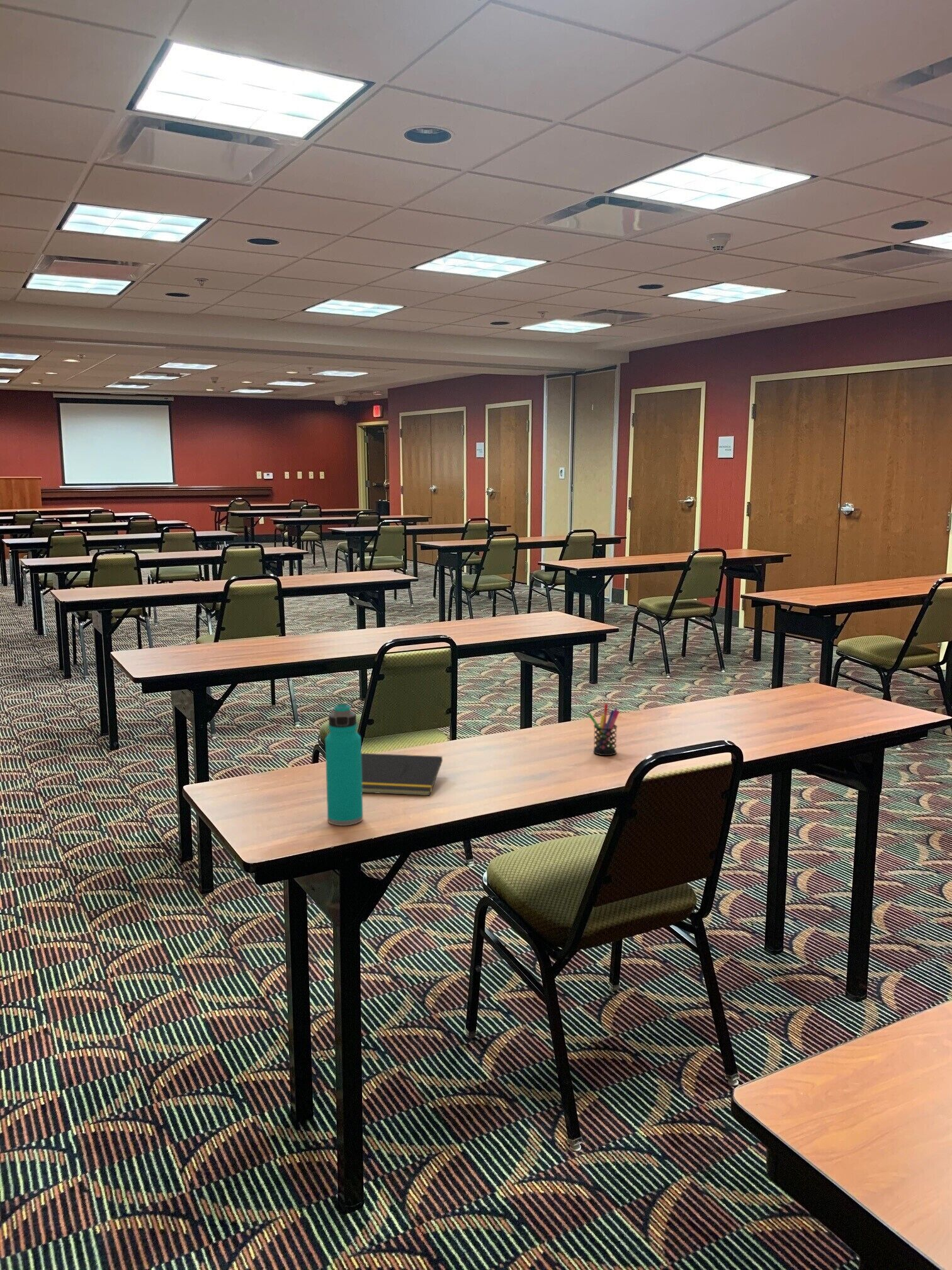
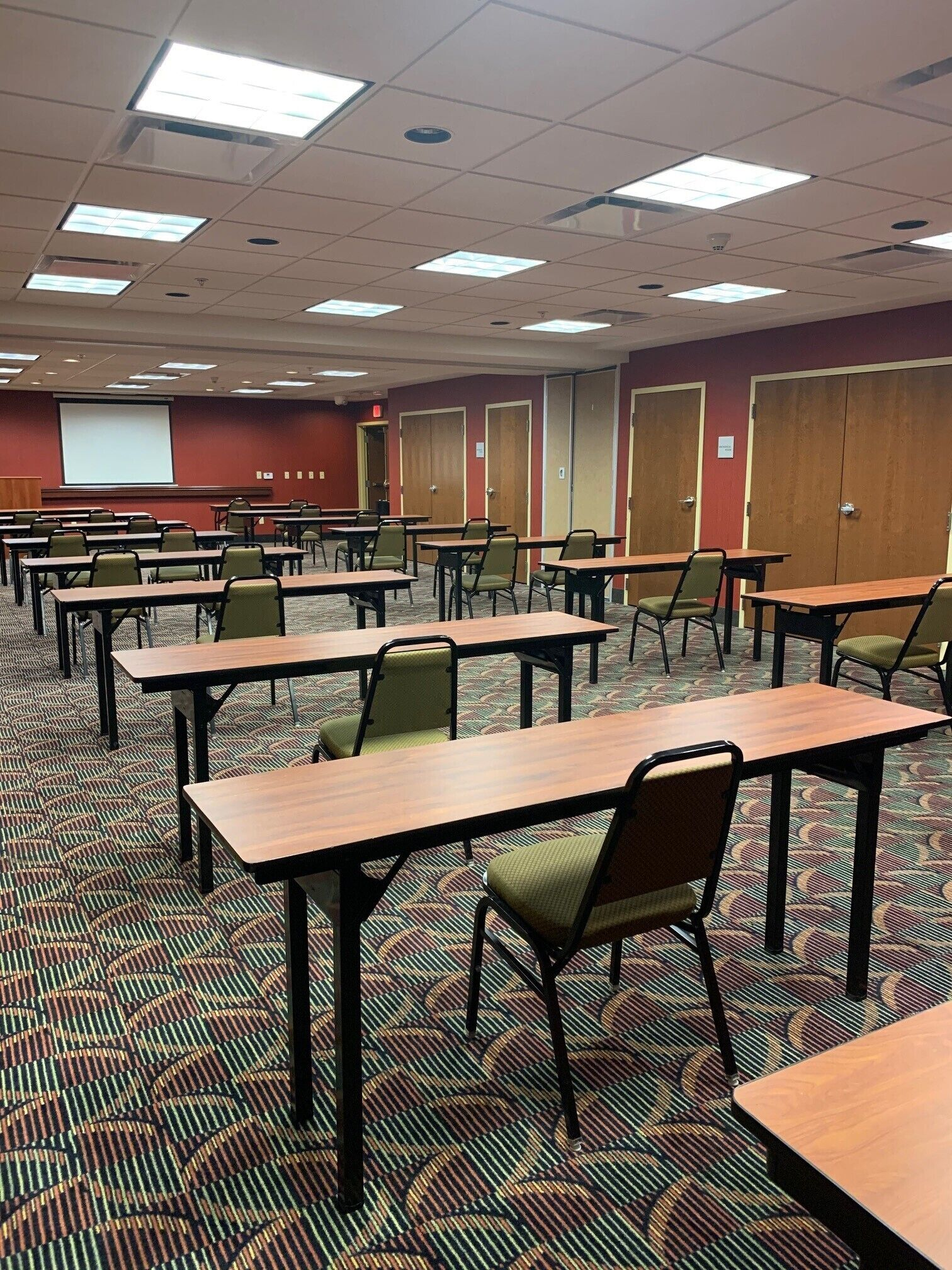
- water bottle [324,702,363,827]
- pen holder [587,703,620,756]
- notepad [361,753,443,796]
